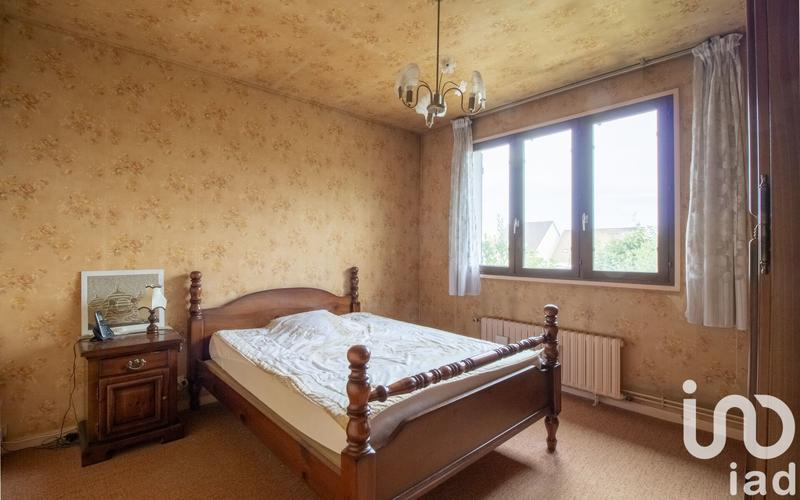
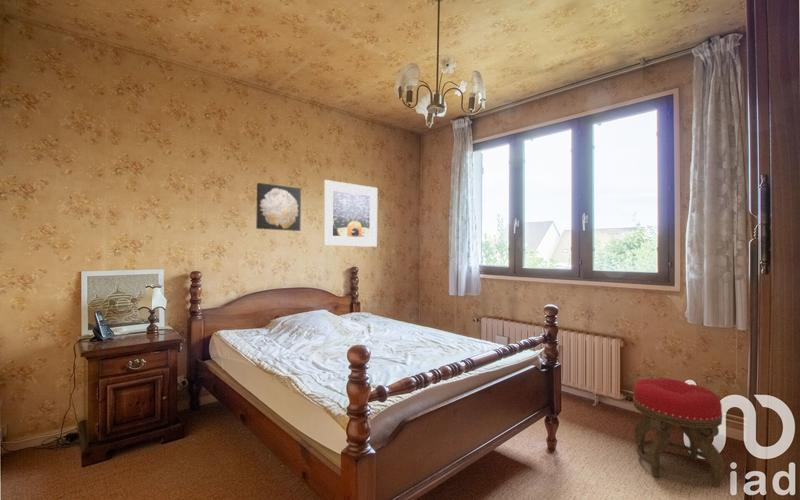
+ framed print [322,179,378,248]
+ wall art [255,182,302,232]
+ stool [632,377,726,488]
